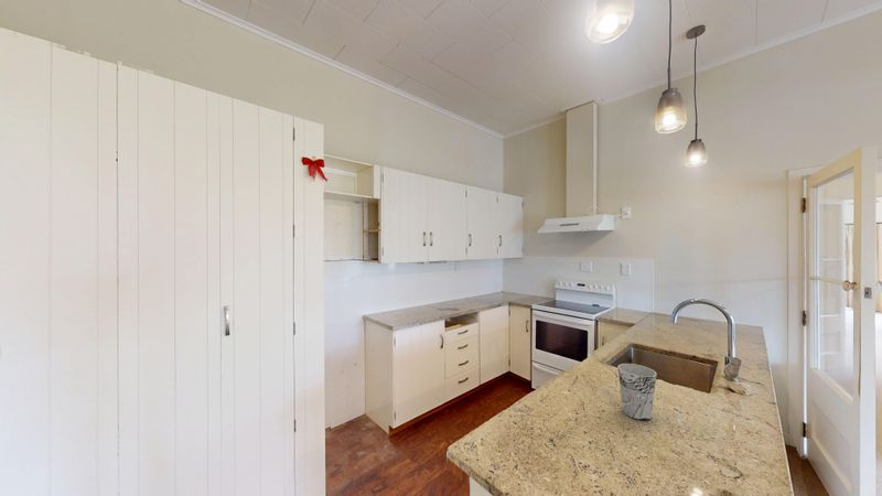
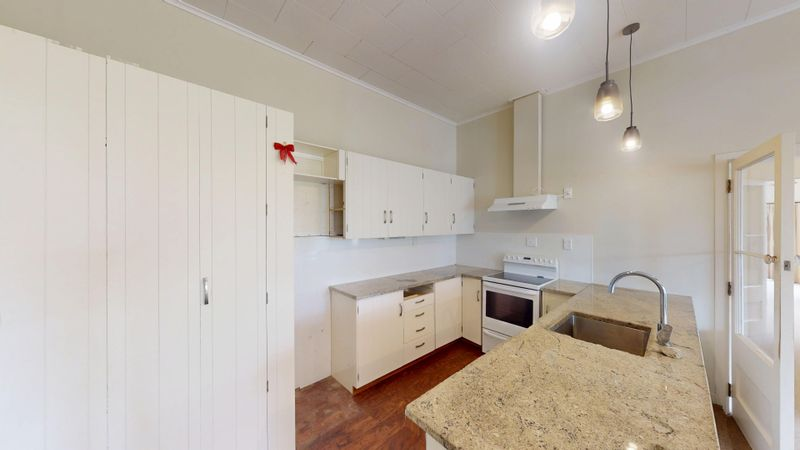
- cup [617,363,658,422]
